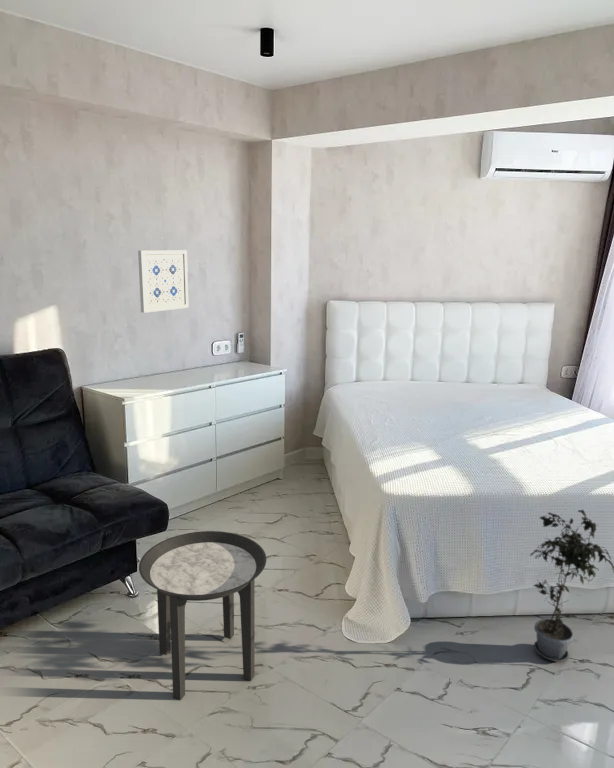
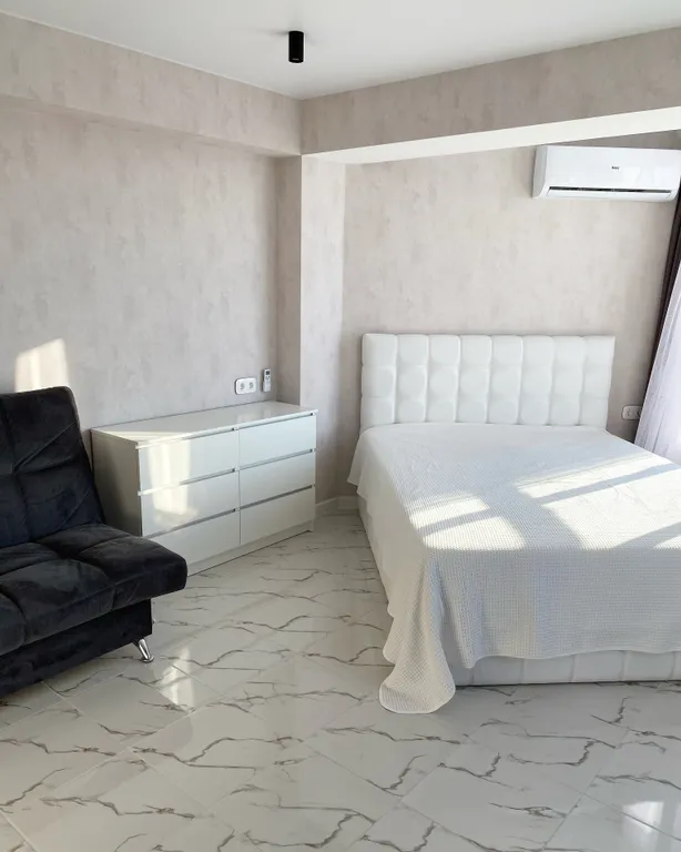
- potted plant [529,509,614,663]
- wall art [137,249,190,314]
- side table [138,530,267,701]
